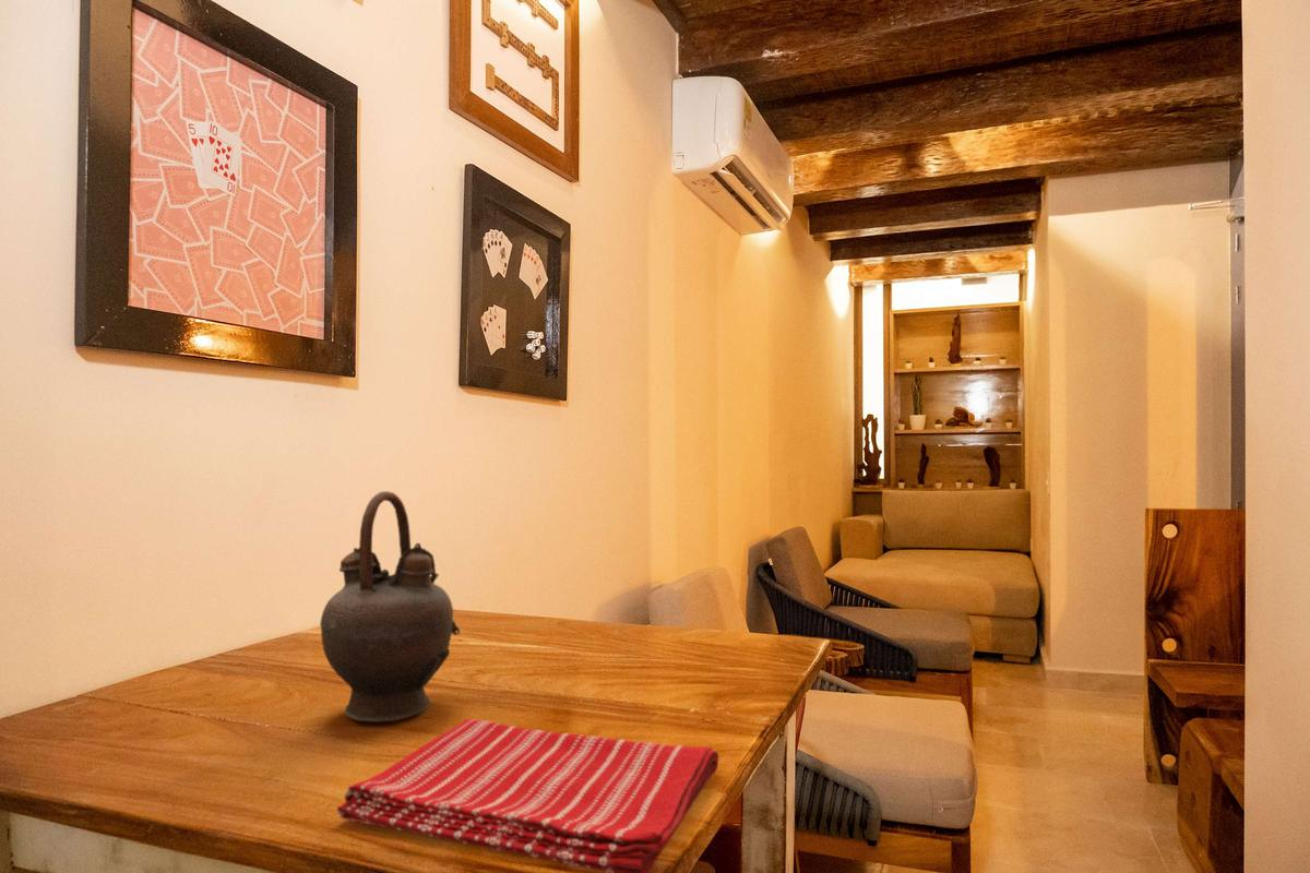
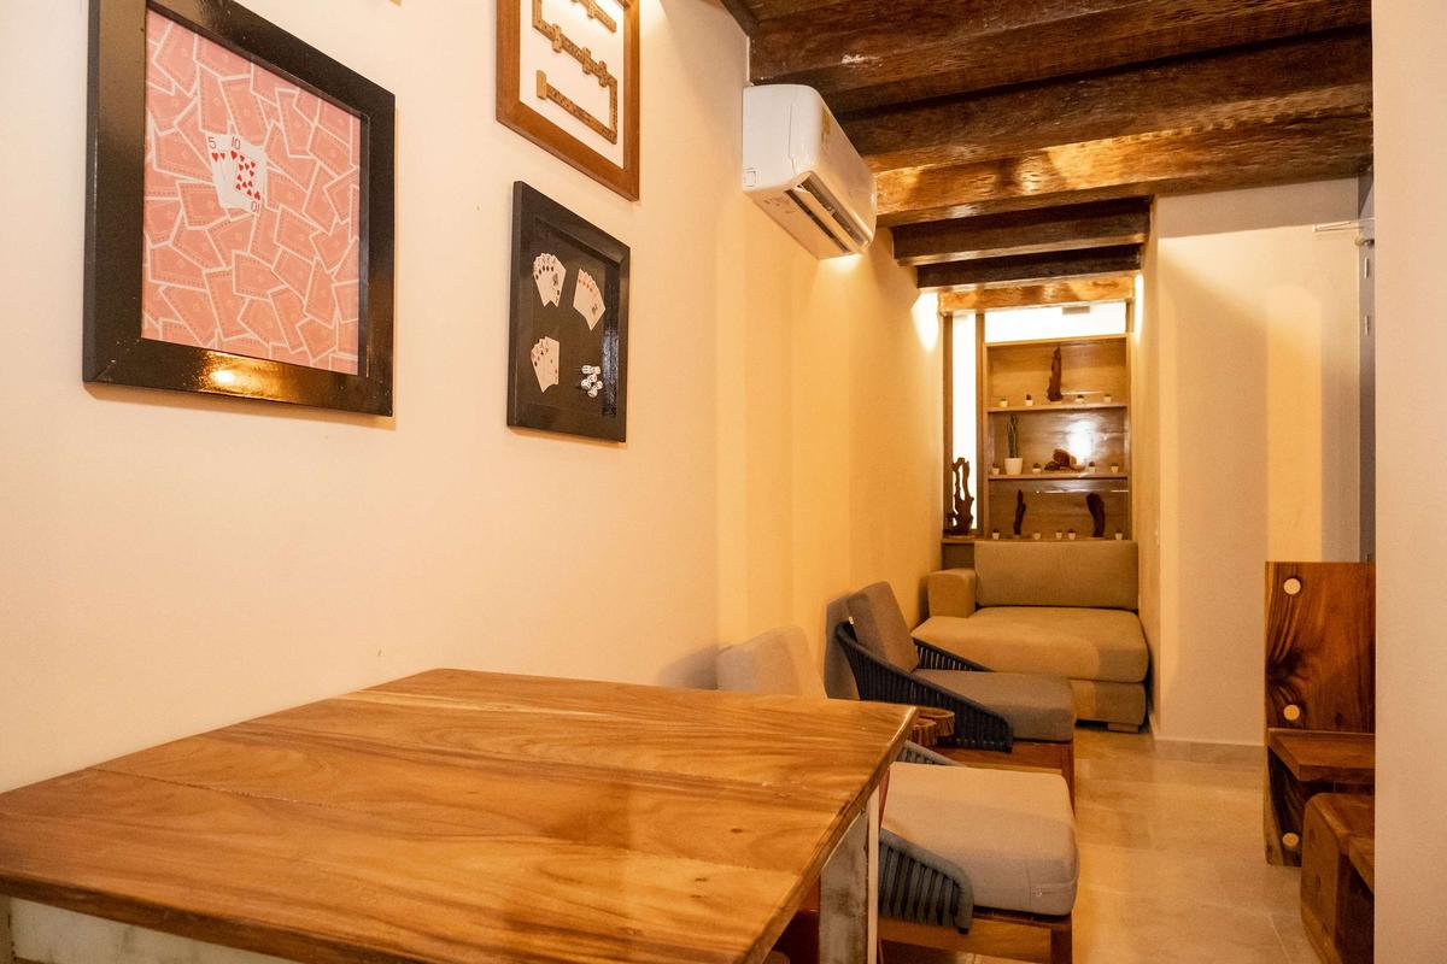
- teapot [319,490,461,723]
- dish towel [336,718,719,873]
